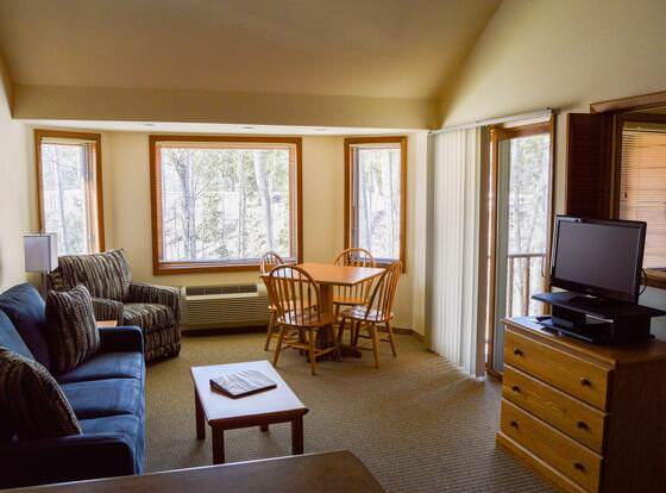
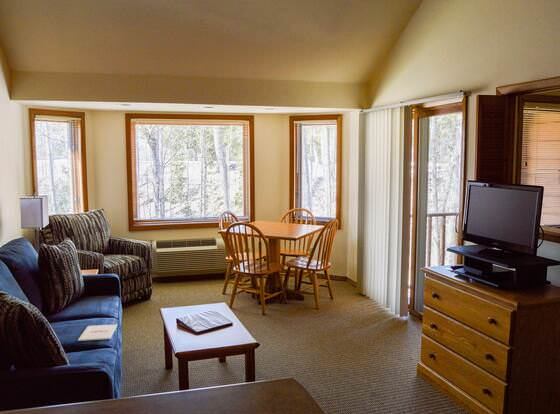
+ magazine [77,323,118,342]
